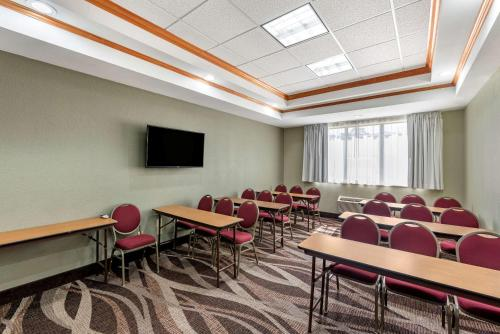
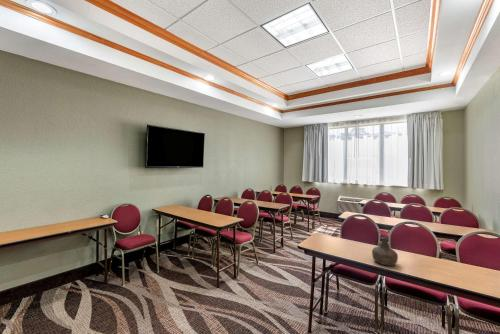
+ bottle [371,236,399,267]
